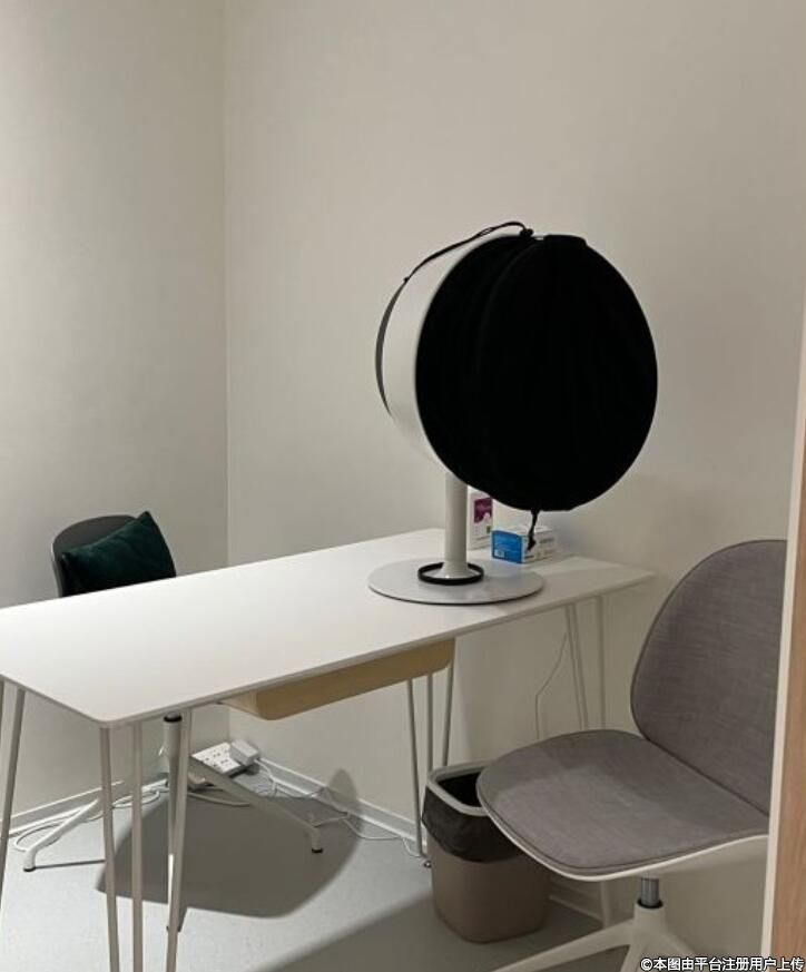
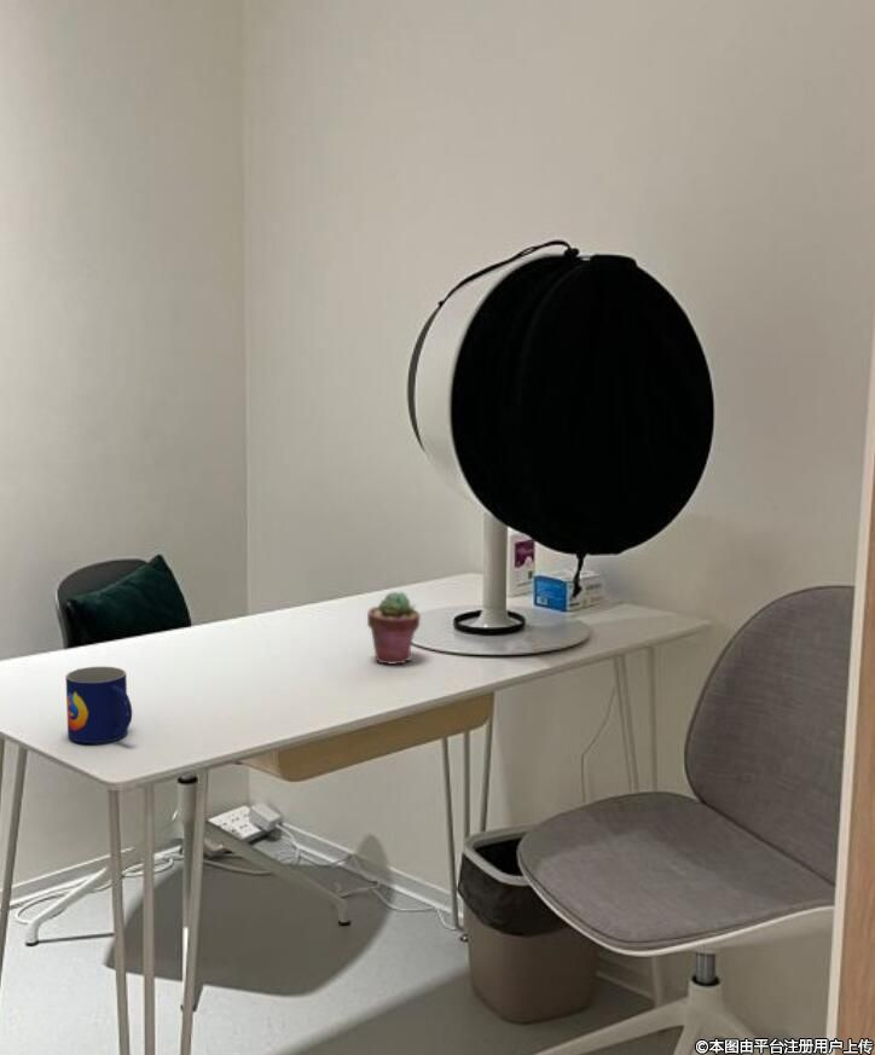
+ mug [64,665,133,744]
+ potted succulent [366,591,422,665]
